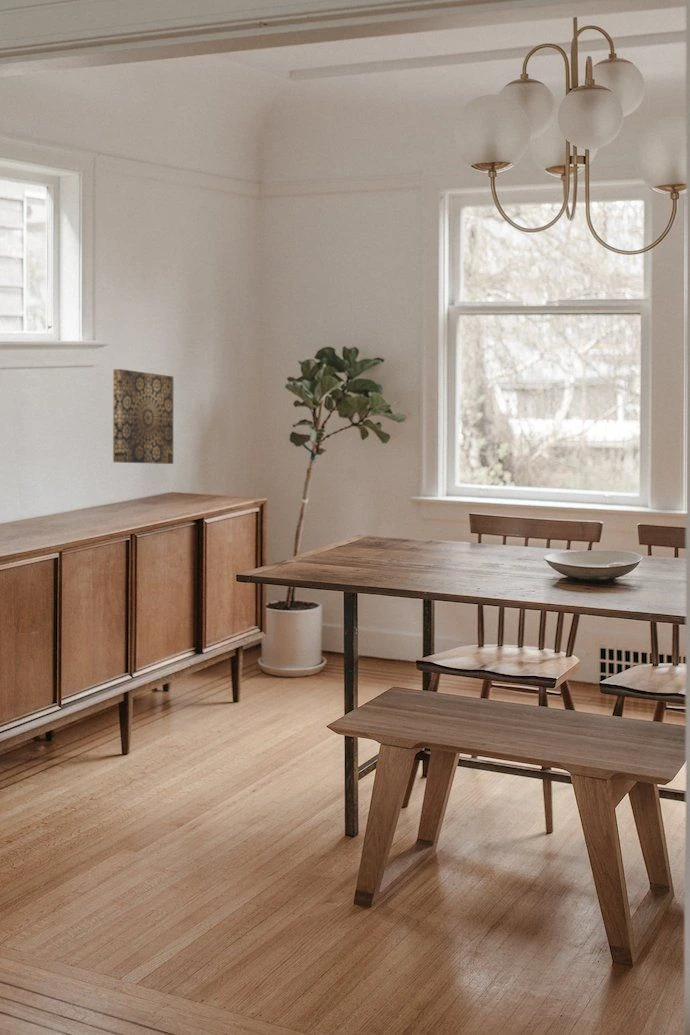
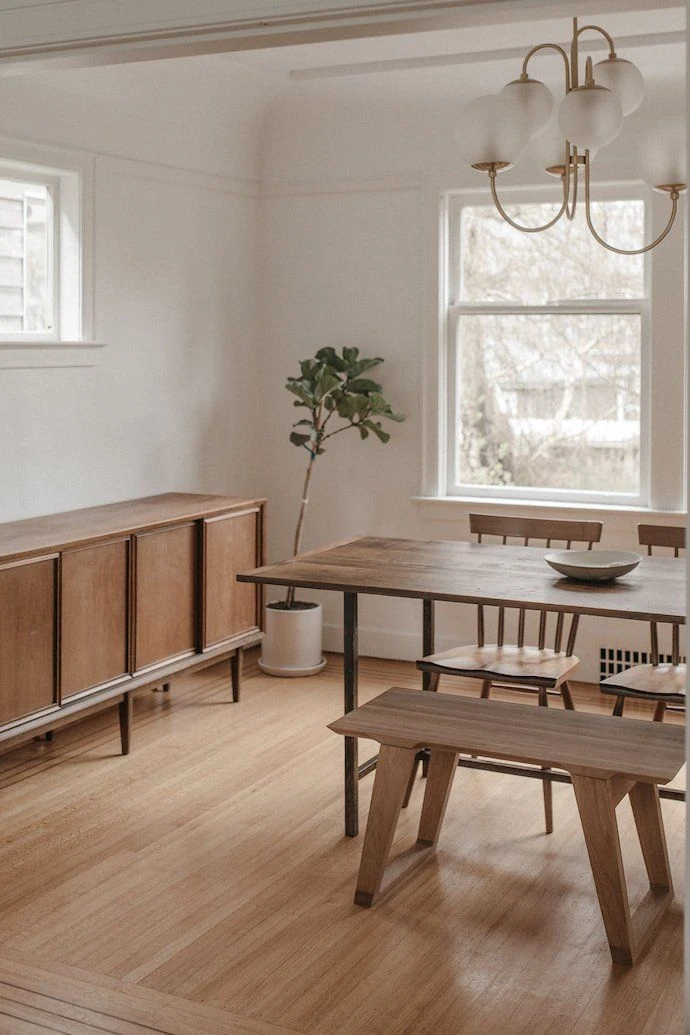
- wall art [112,368,174,465]
